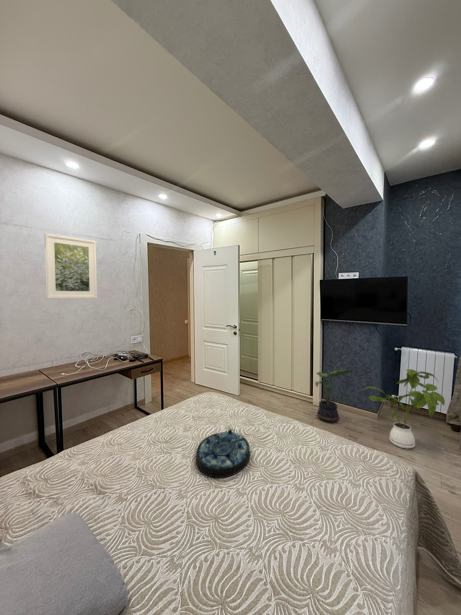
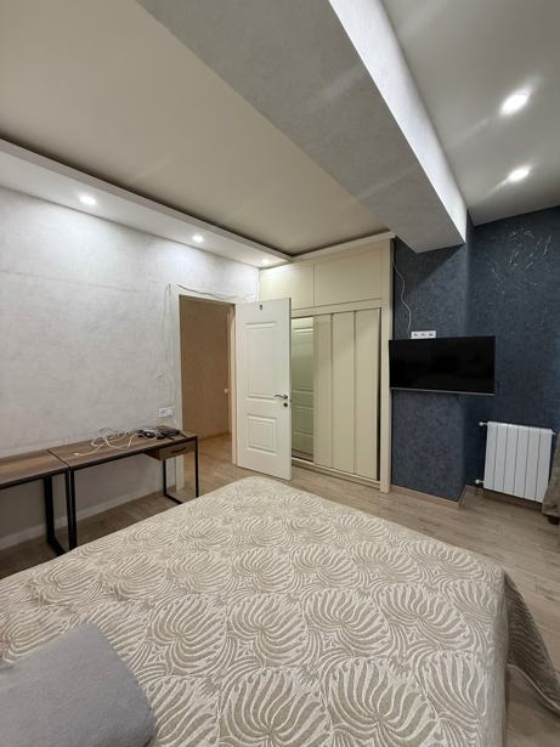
- potted plant [314,368,355,424]
- serving tray [195,427,252,479]
- house plant [361,368,446,449]
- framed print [43,232,98,300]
